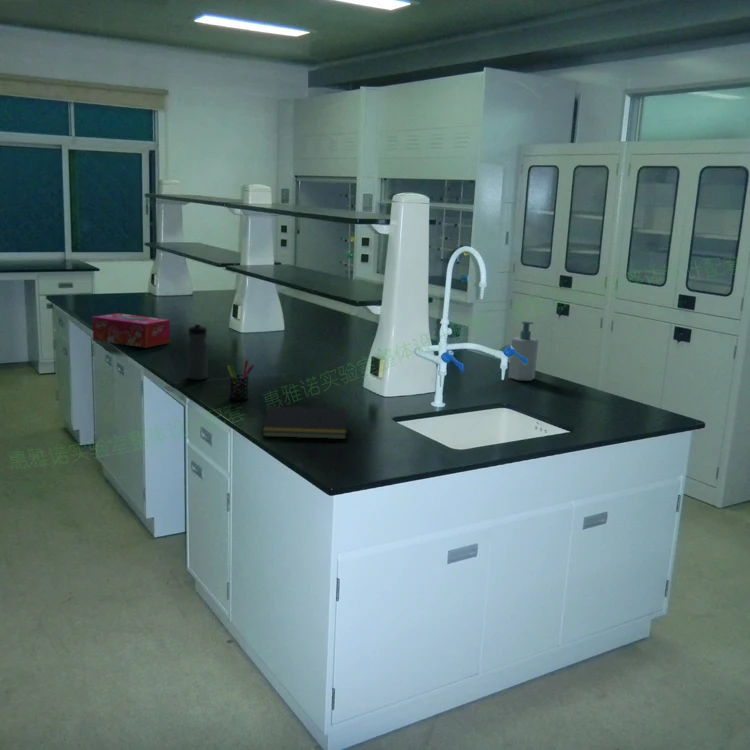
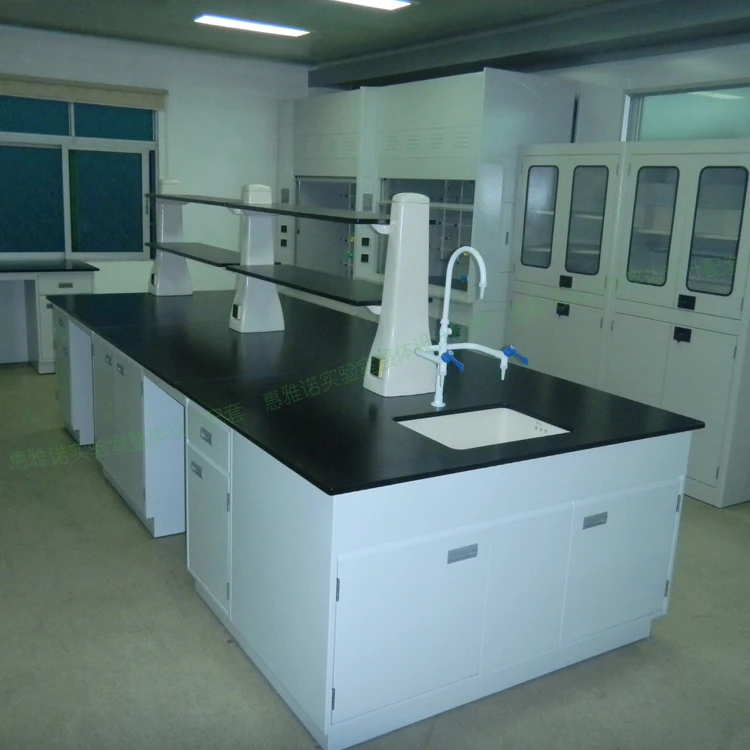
- notepad [262,405,347,440]
- water bottle [186,322,209,381]
- soap bottle [508,320,539,382]
- pen holder [226,359,255,401]
- tissue box [91,312,171,349]
